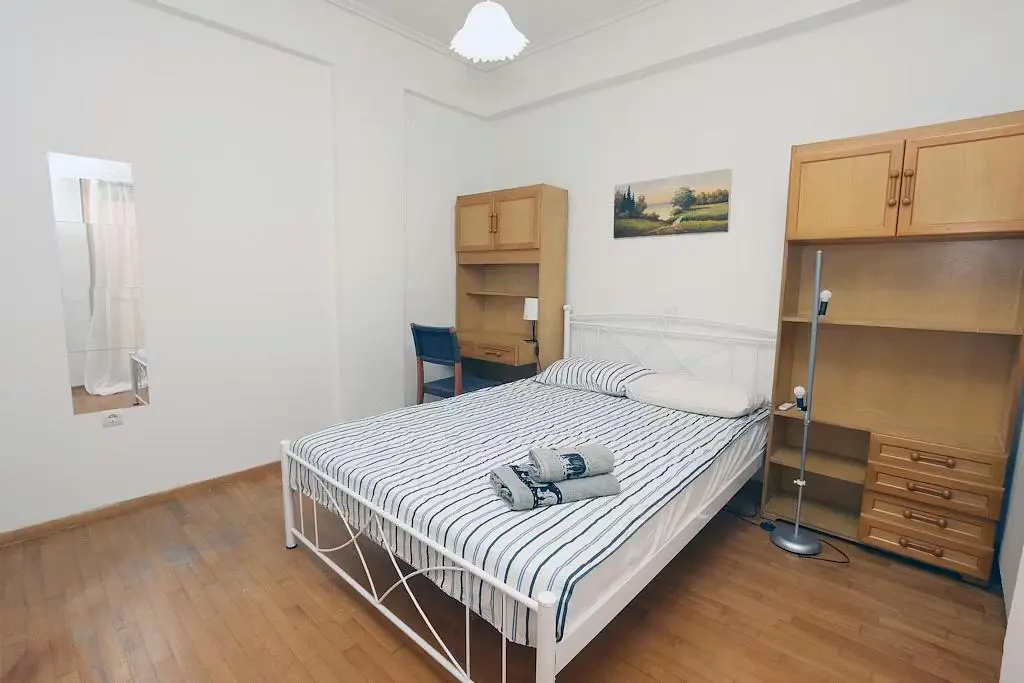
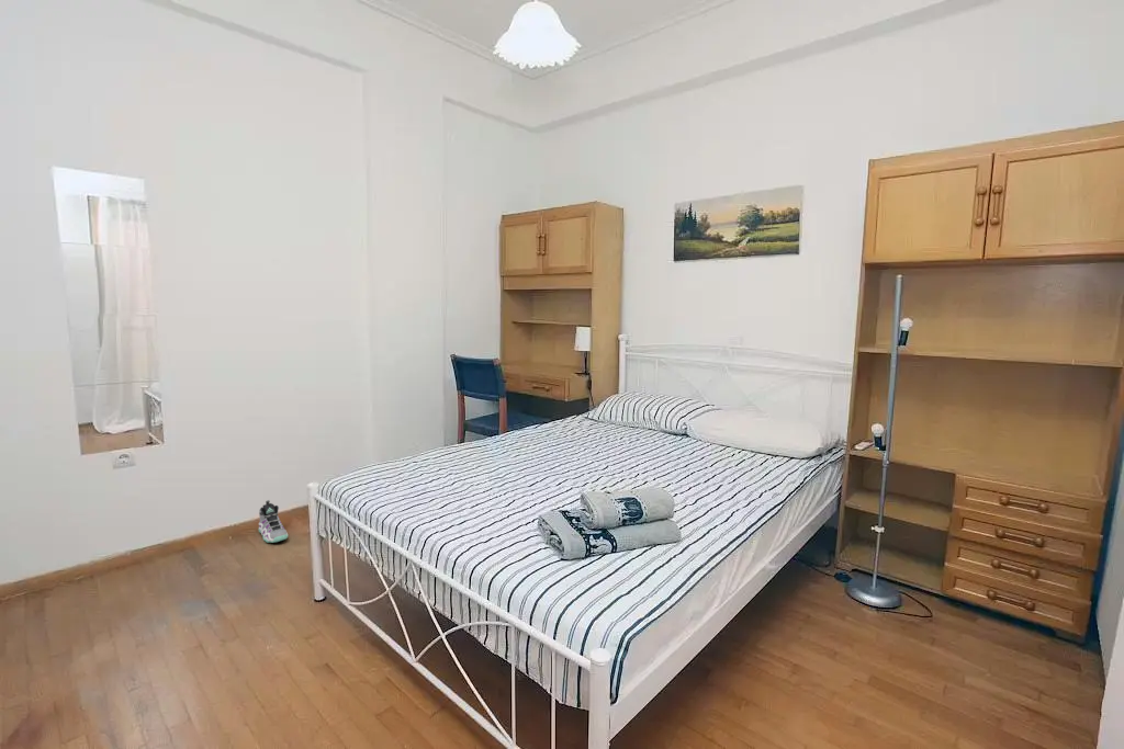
+ sneaker [258,499,289,544]
